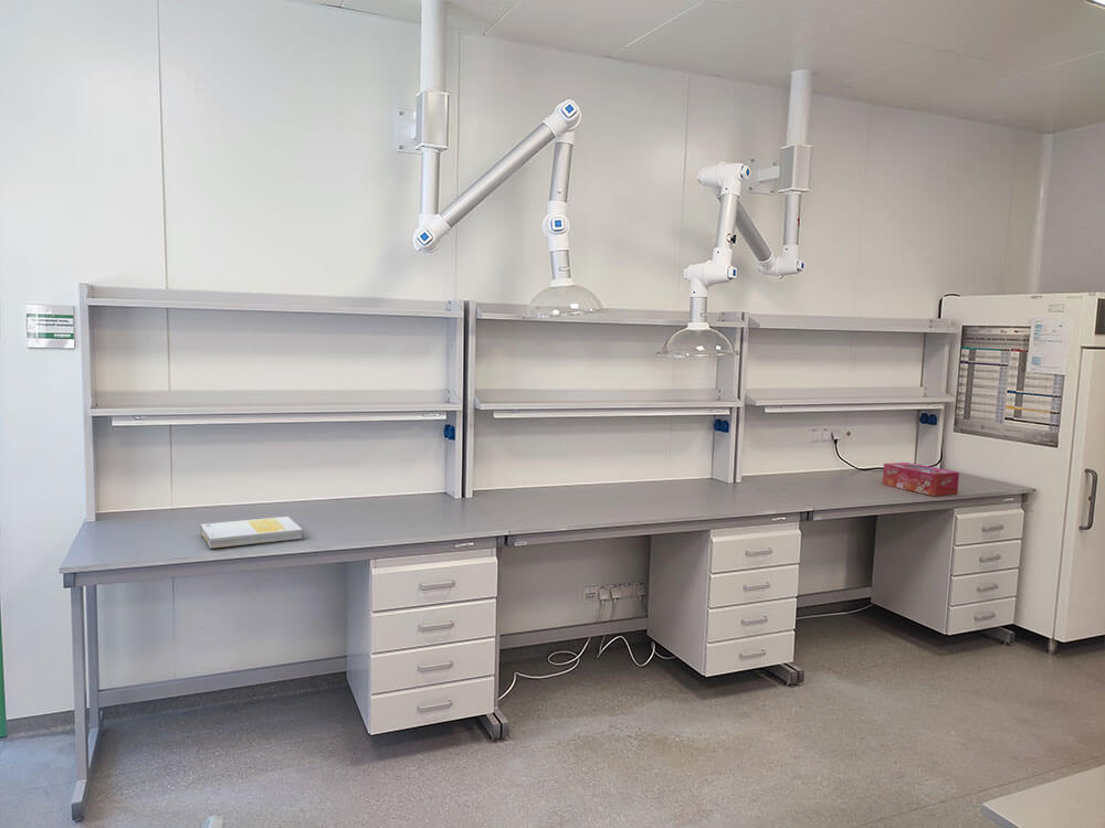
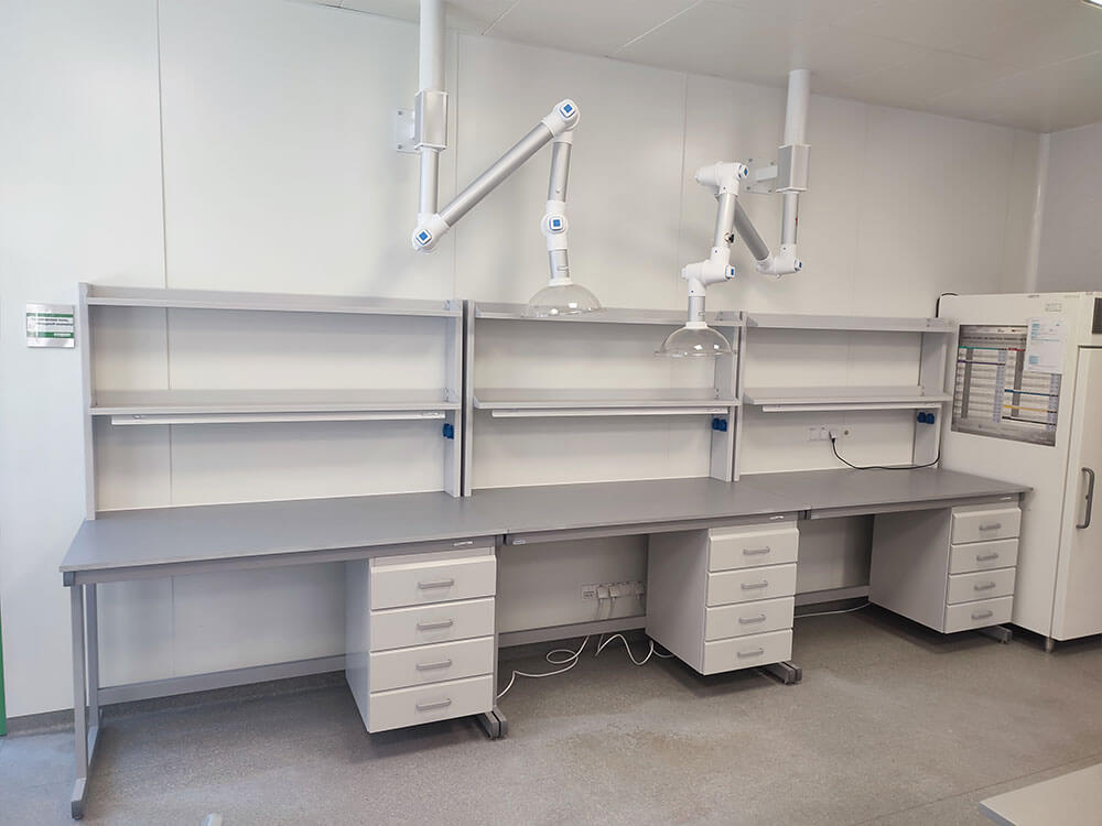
- tissue box [882,461,960,497]
- book [200,516,304,550]
